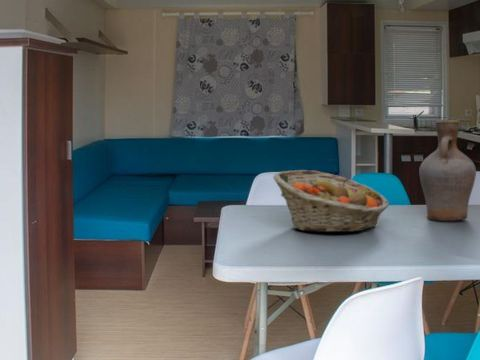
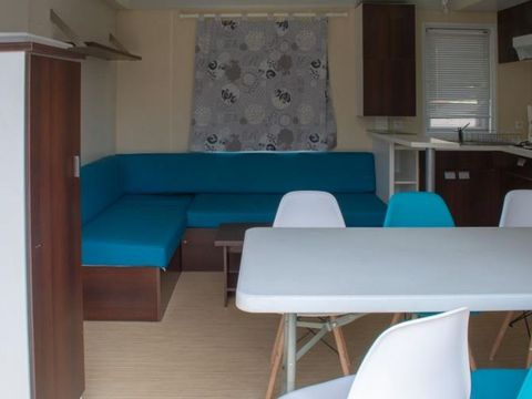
- vase [418,119,477,222]
- fruit basket [272,169,390,233]
